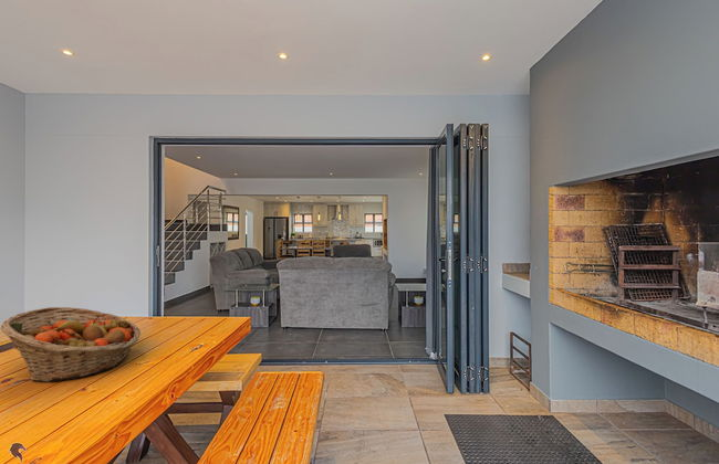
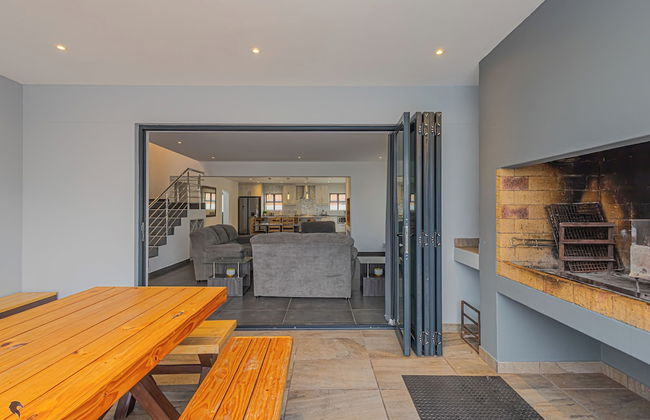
- fruit basket [0,306,142,383]
